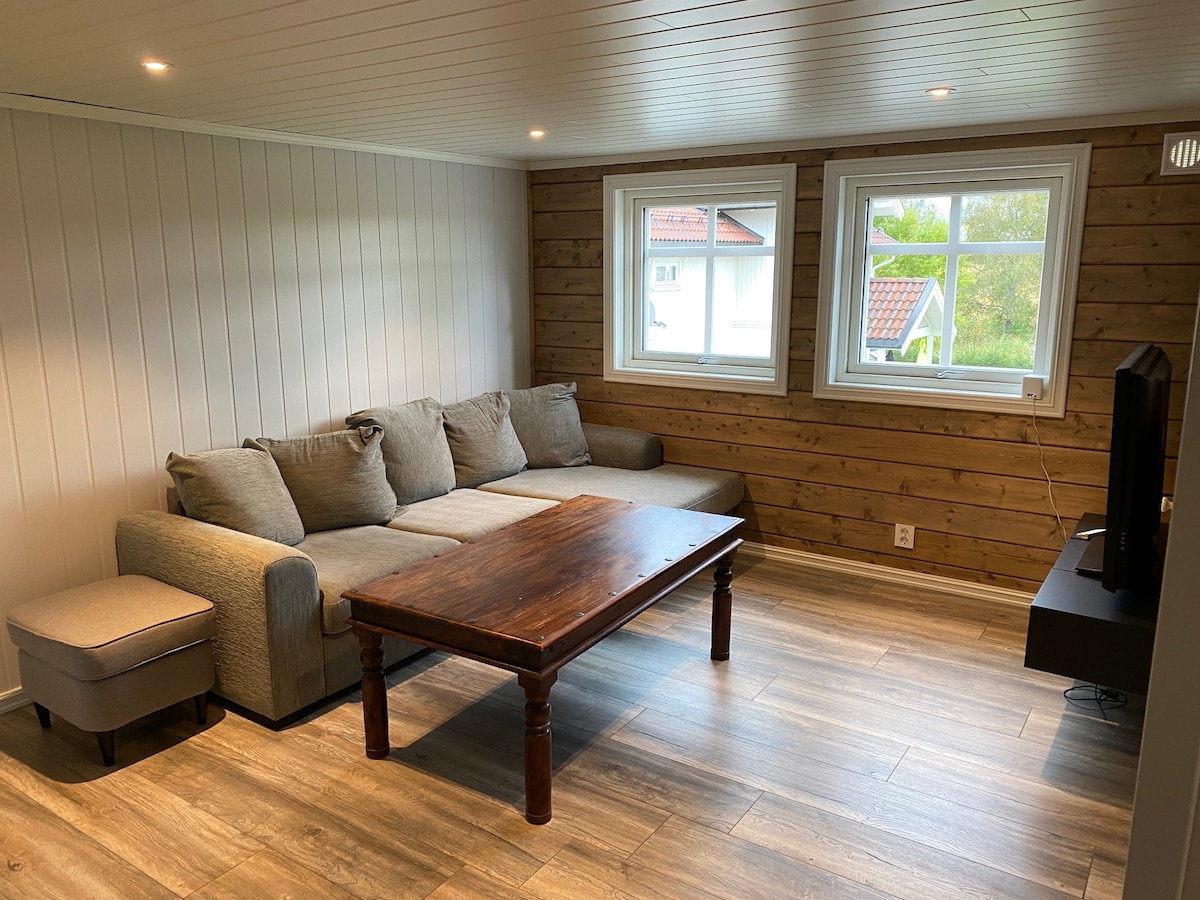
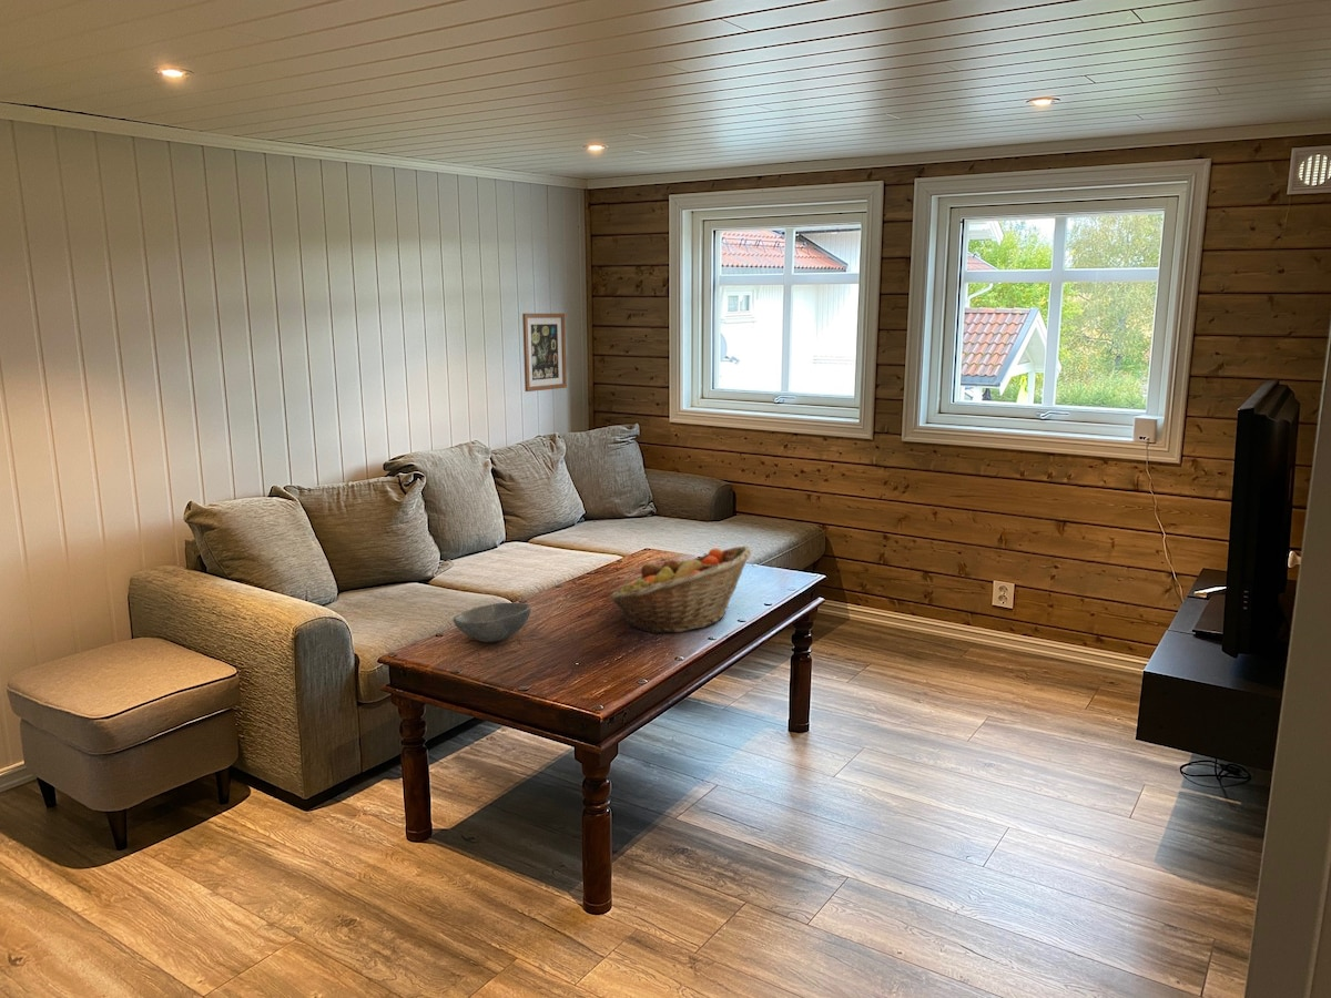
+ bowl [451,602,532,643]
+ wall art [521,313,568,393]
+ fruit basket [609,546,752,634]
